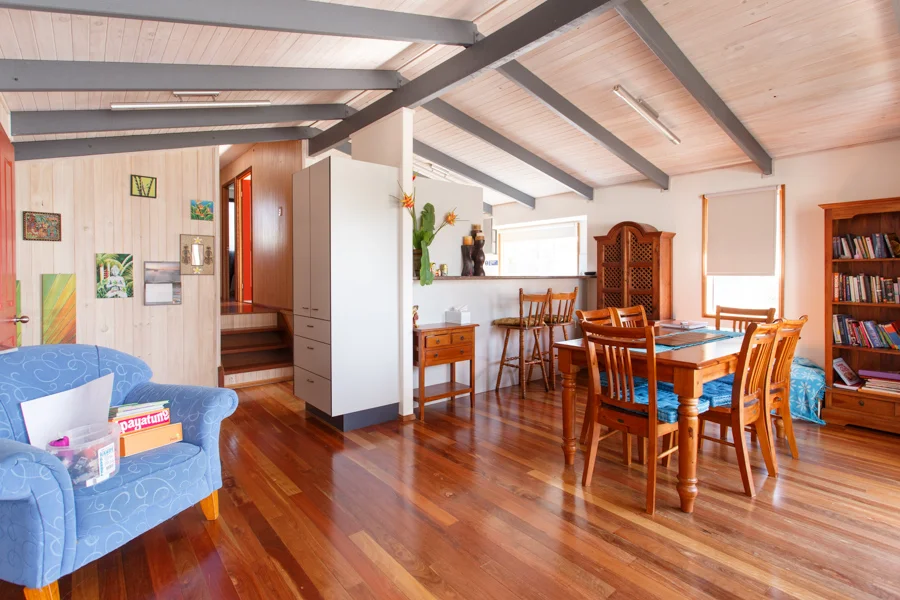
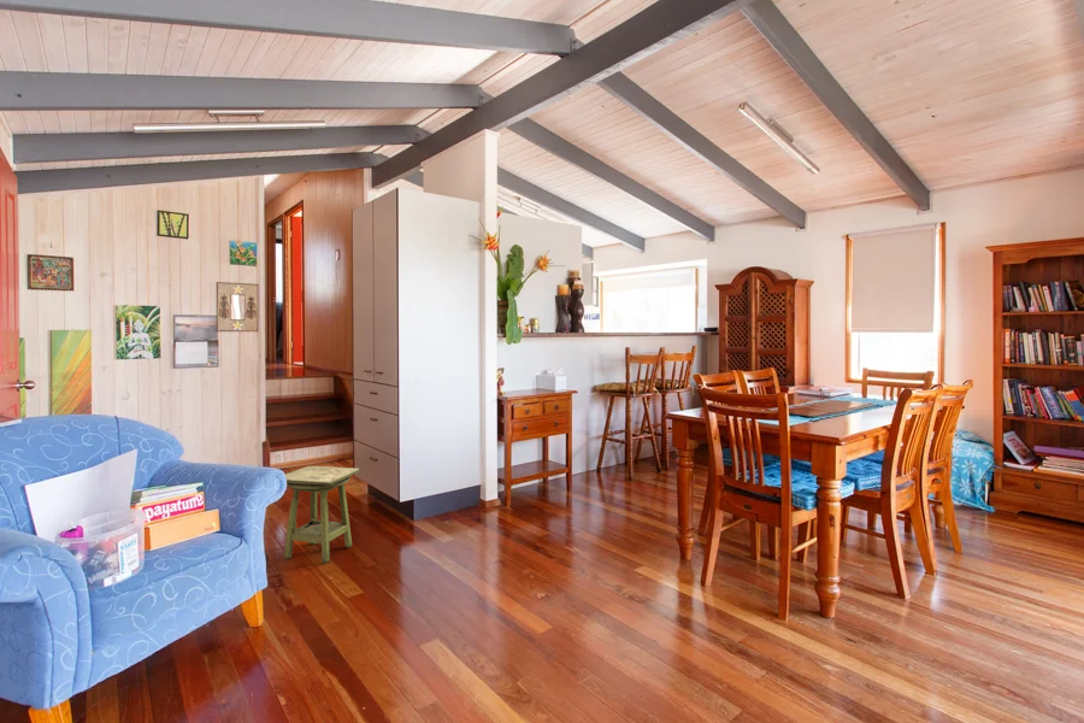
+ side table [283,465,361,564]
